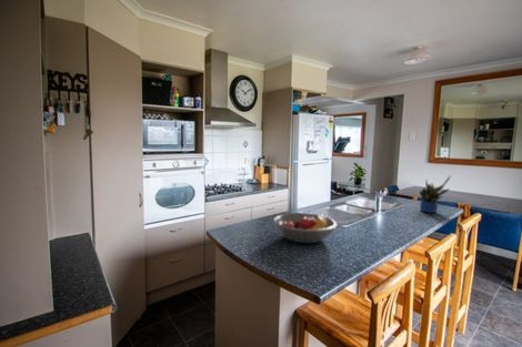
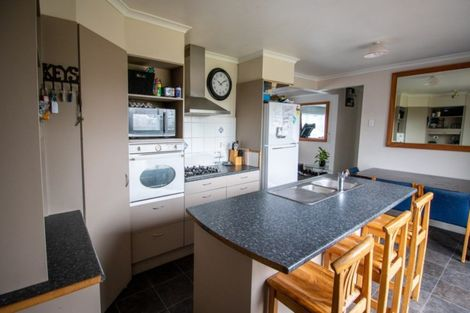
- fruit bowl [272,212,339,244]
- potted plant [419,174,452,214]
